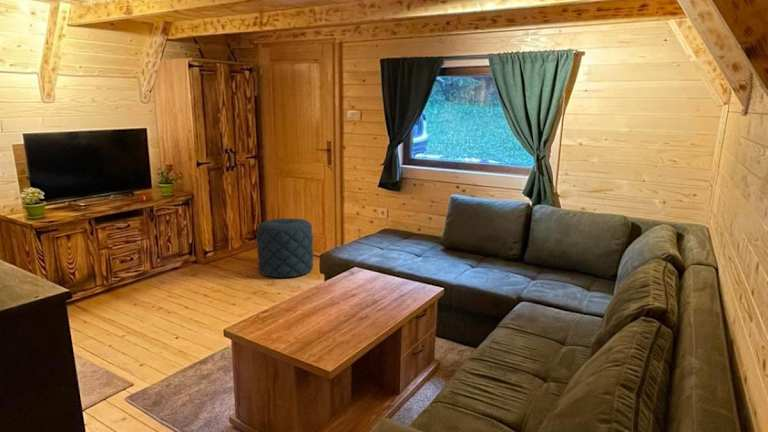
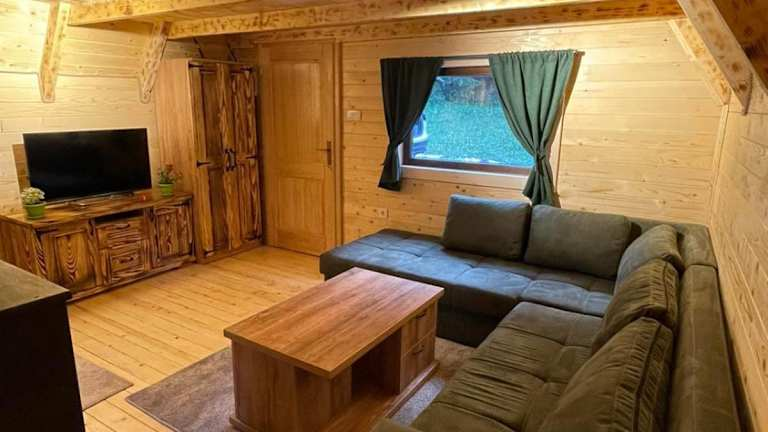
- pouf [256,217,314,278]
